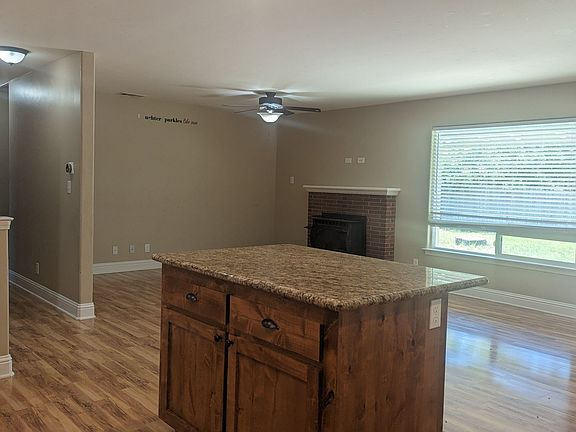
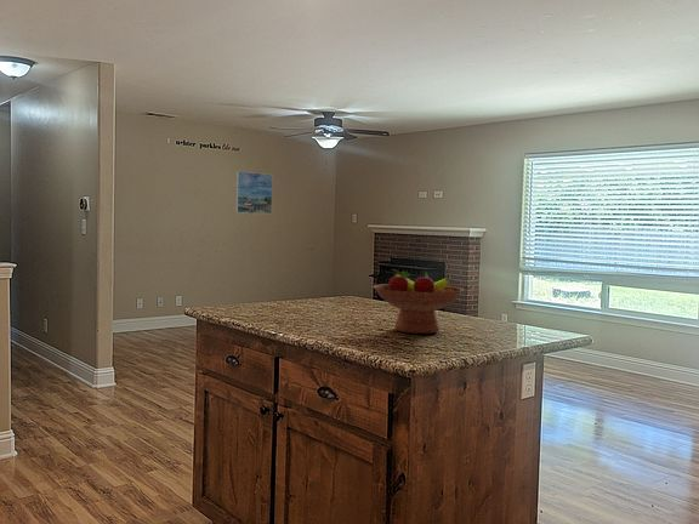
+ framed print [235,170,274,216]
+ fruit bowl [373,268,465,335]
